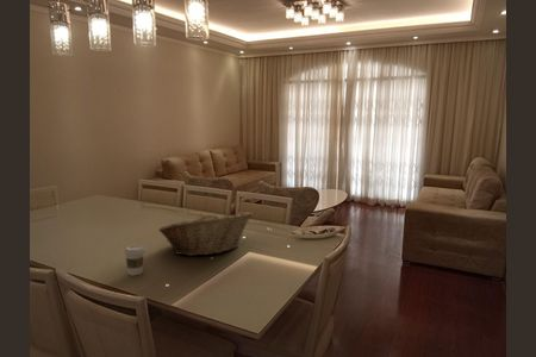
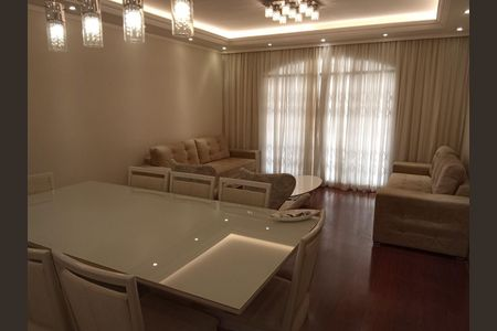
- coffee cup [123,244,147,276]
- fruit basket [157,211,254,257]
